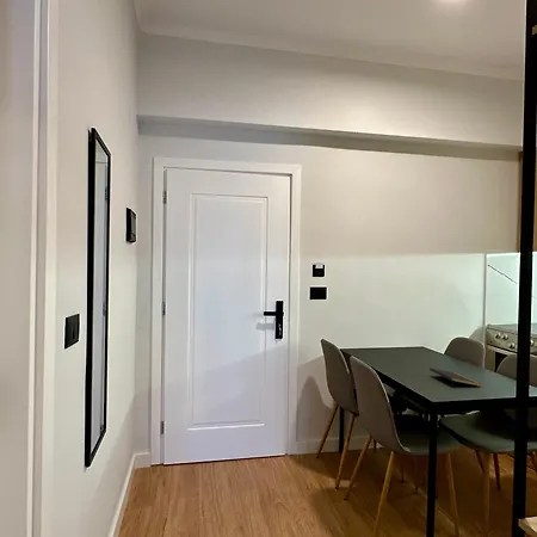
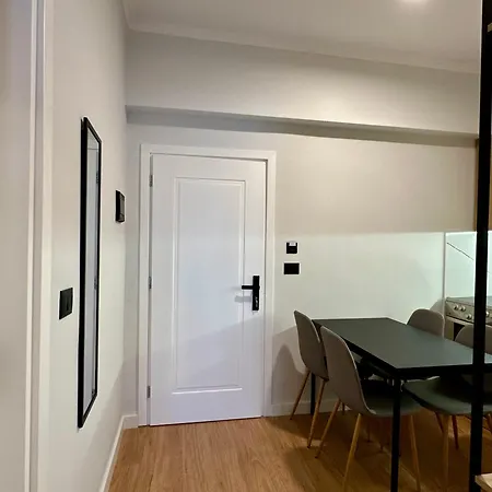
- notepad [428,366,482,389]
